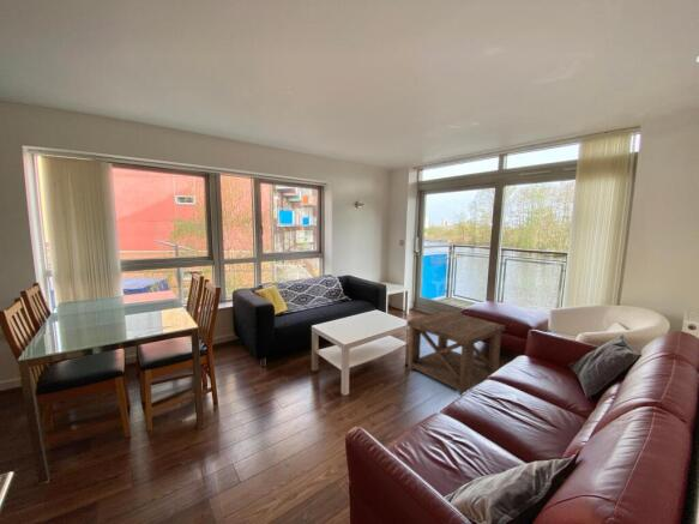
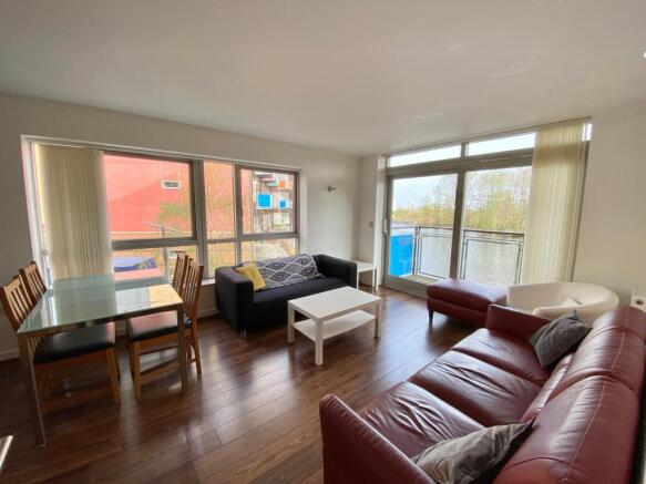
- side table [405,309,507,397]
